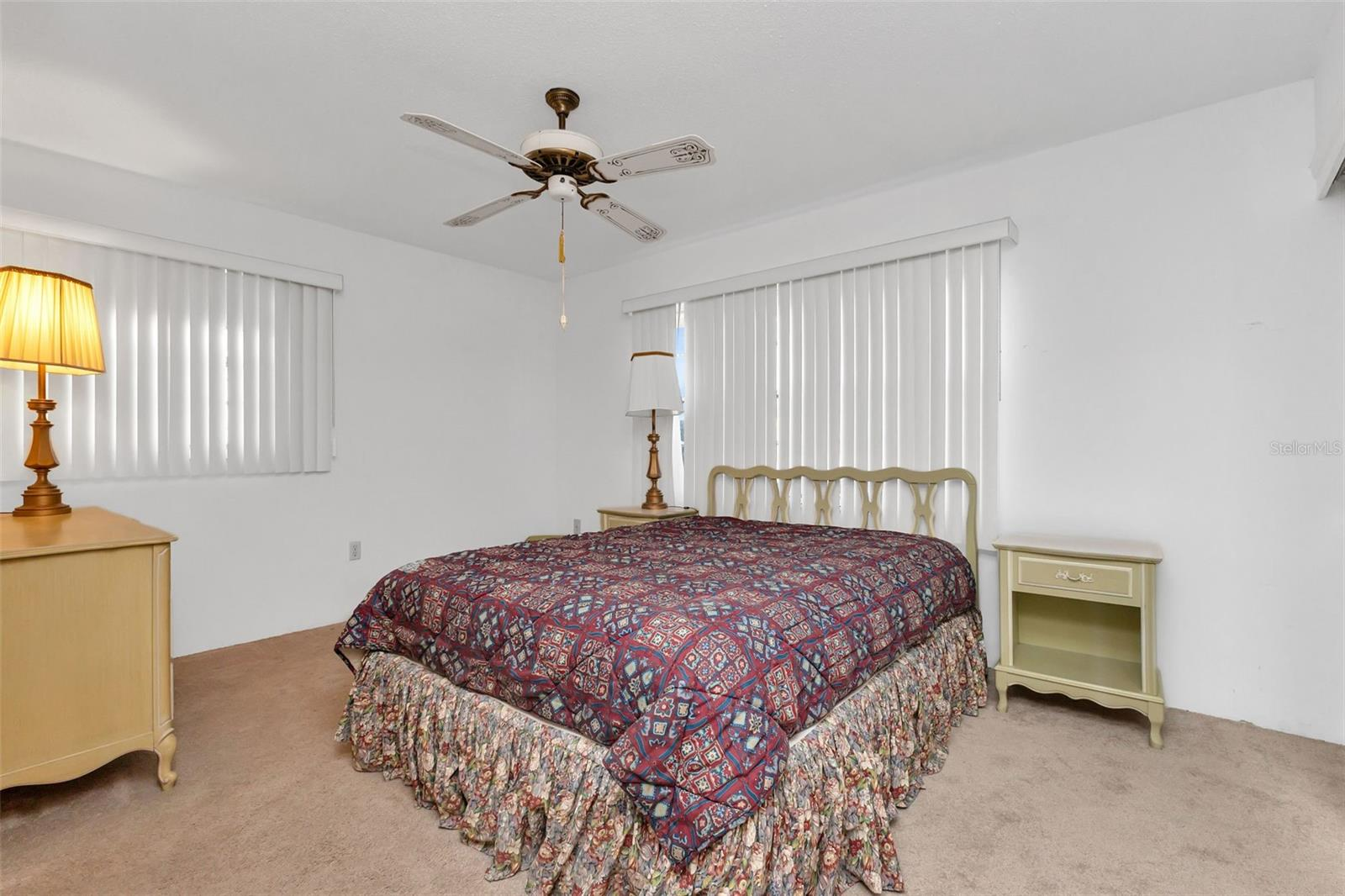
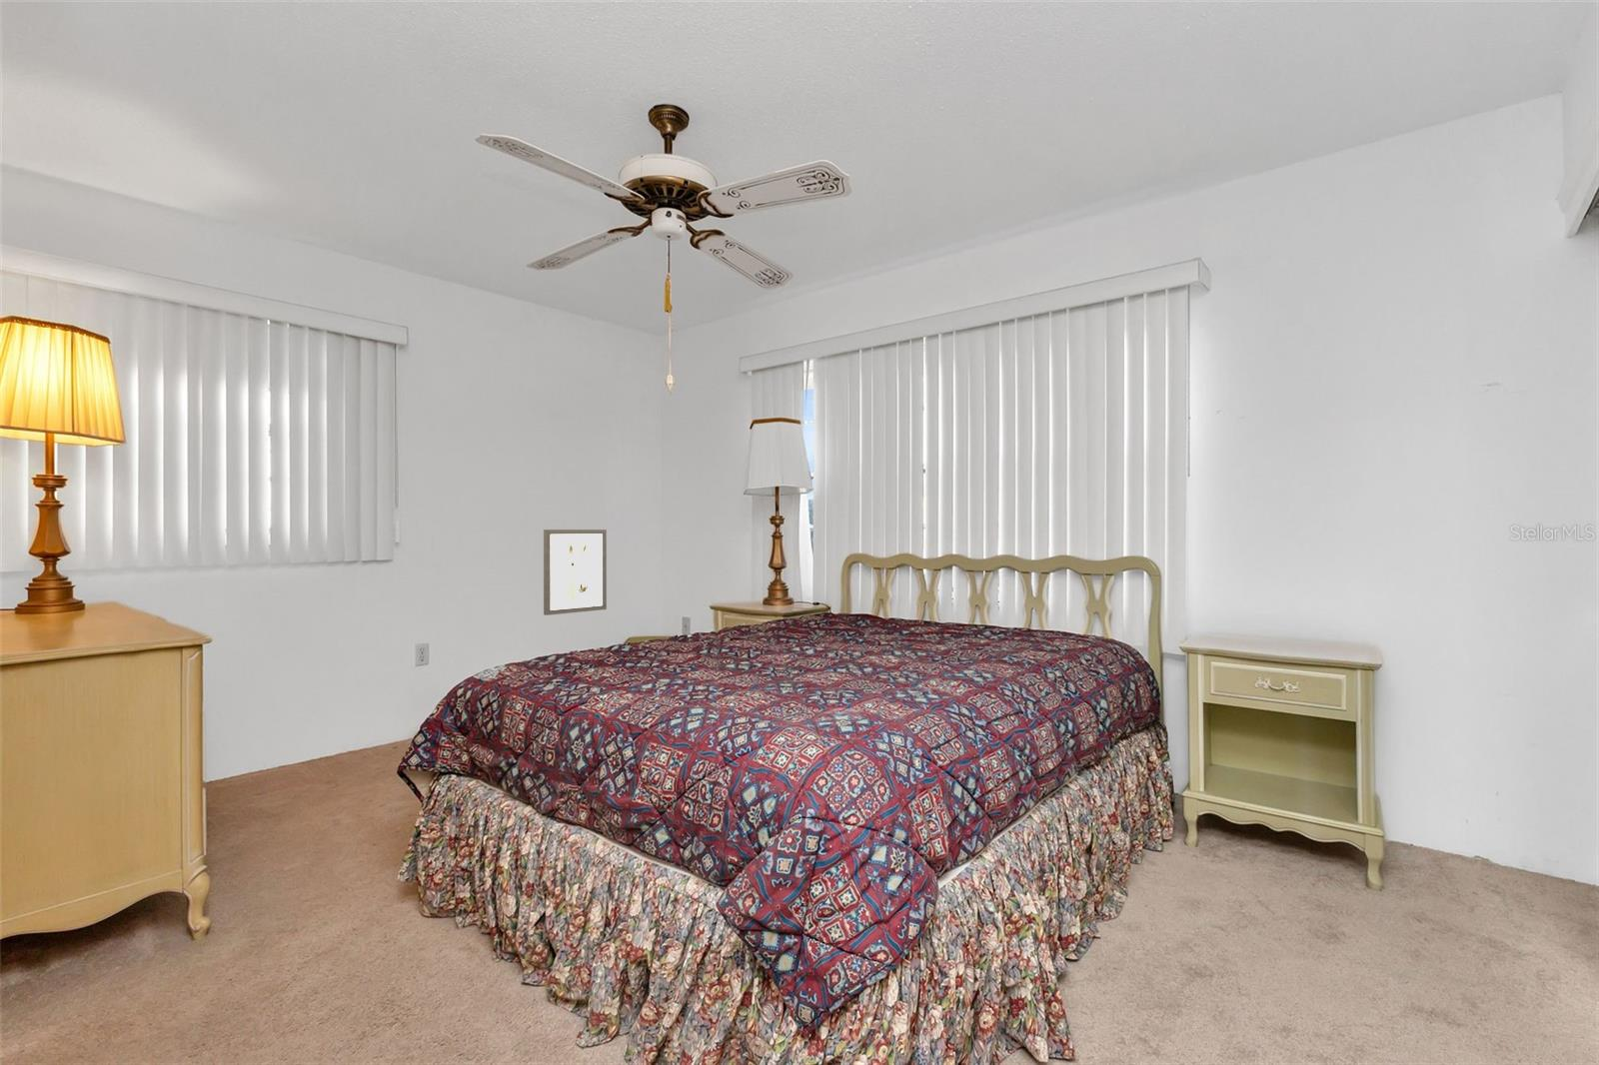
+ wall art [542,529,608,617]
